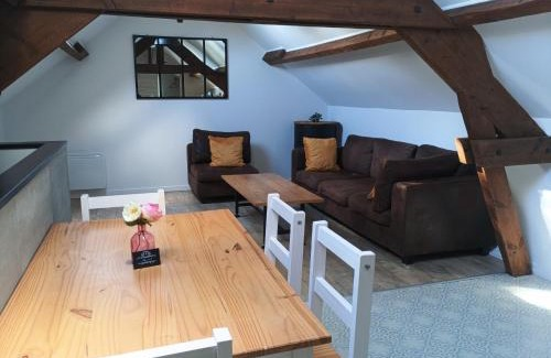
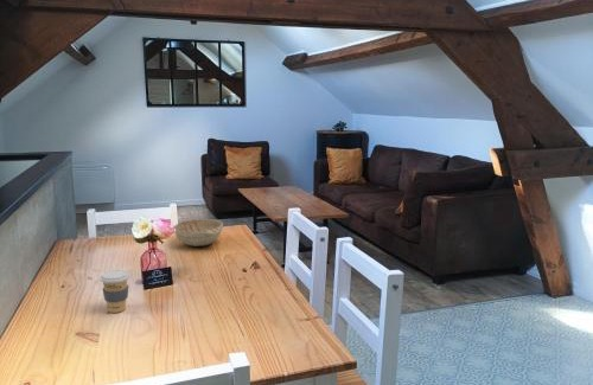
+ coffee cup [98,269,132,314]
+ decorative bowl [173,218,224,248]
